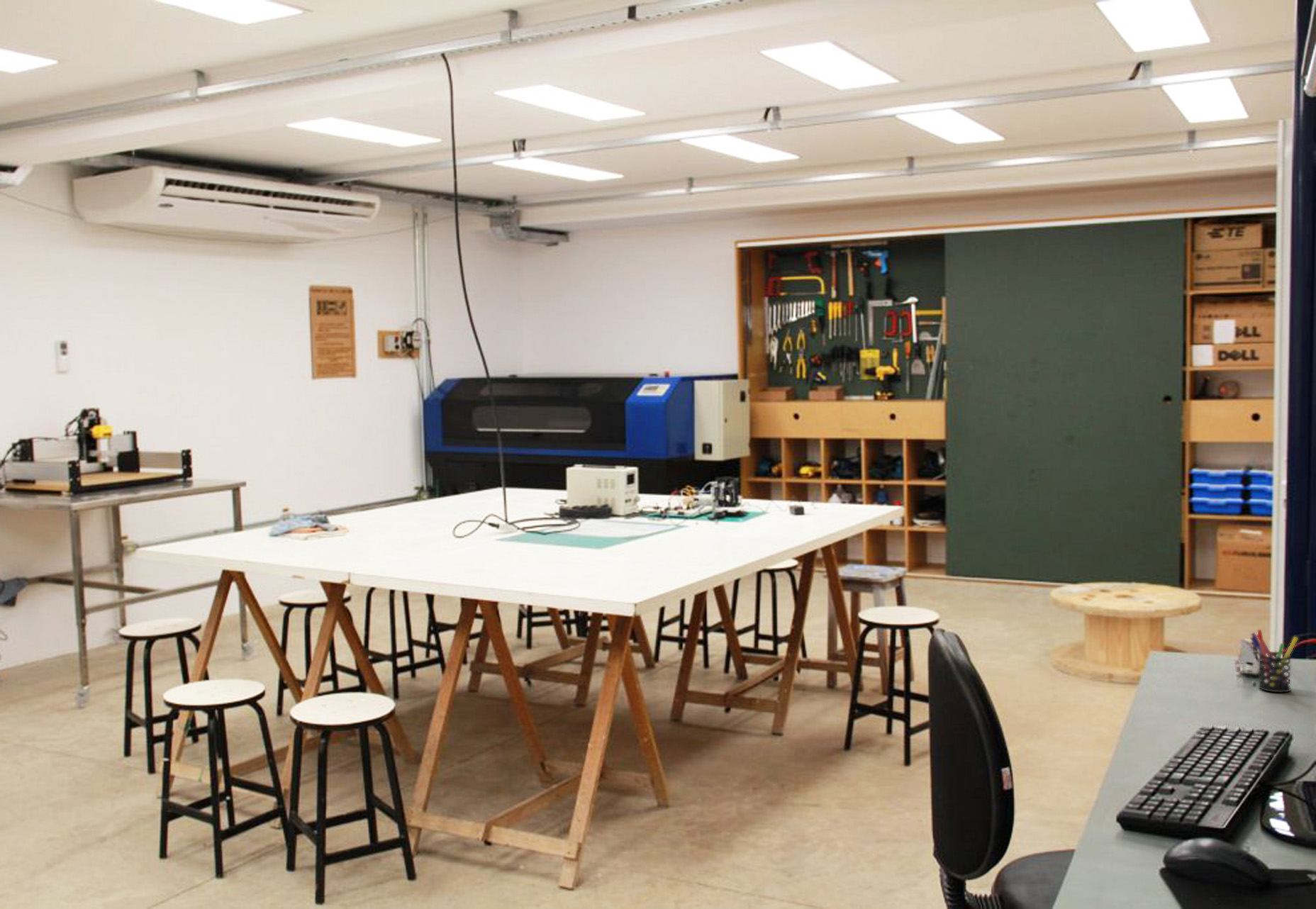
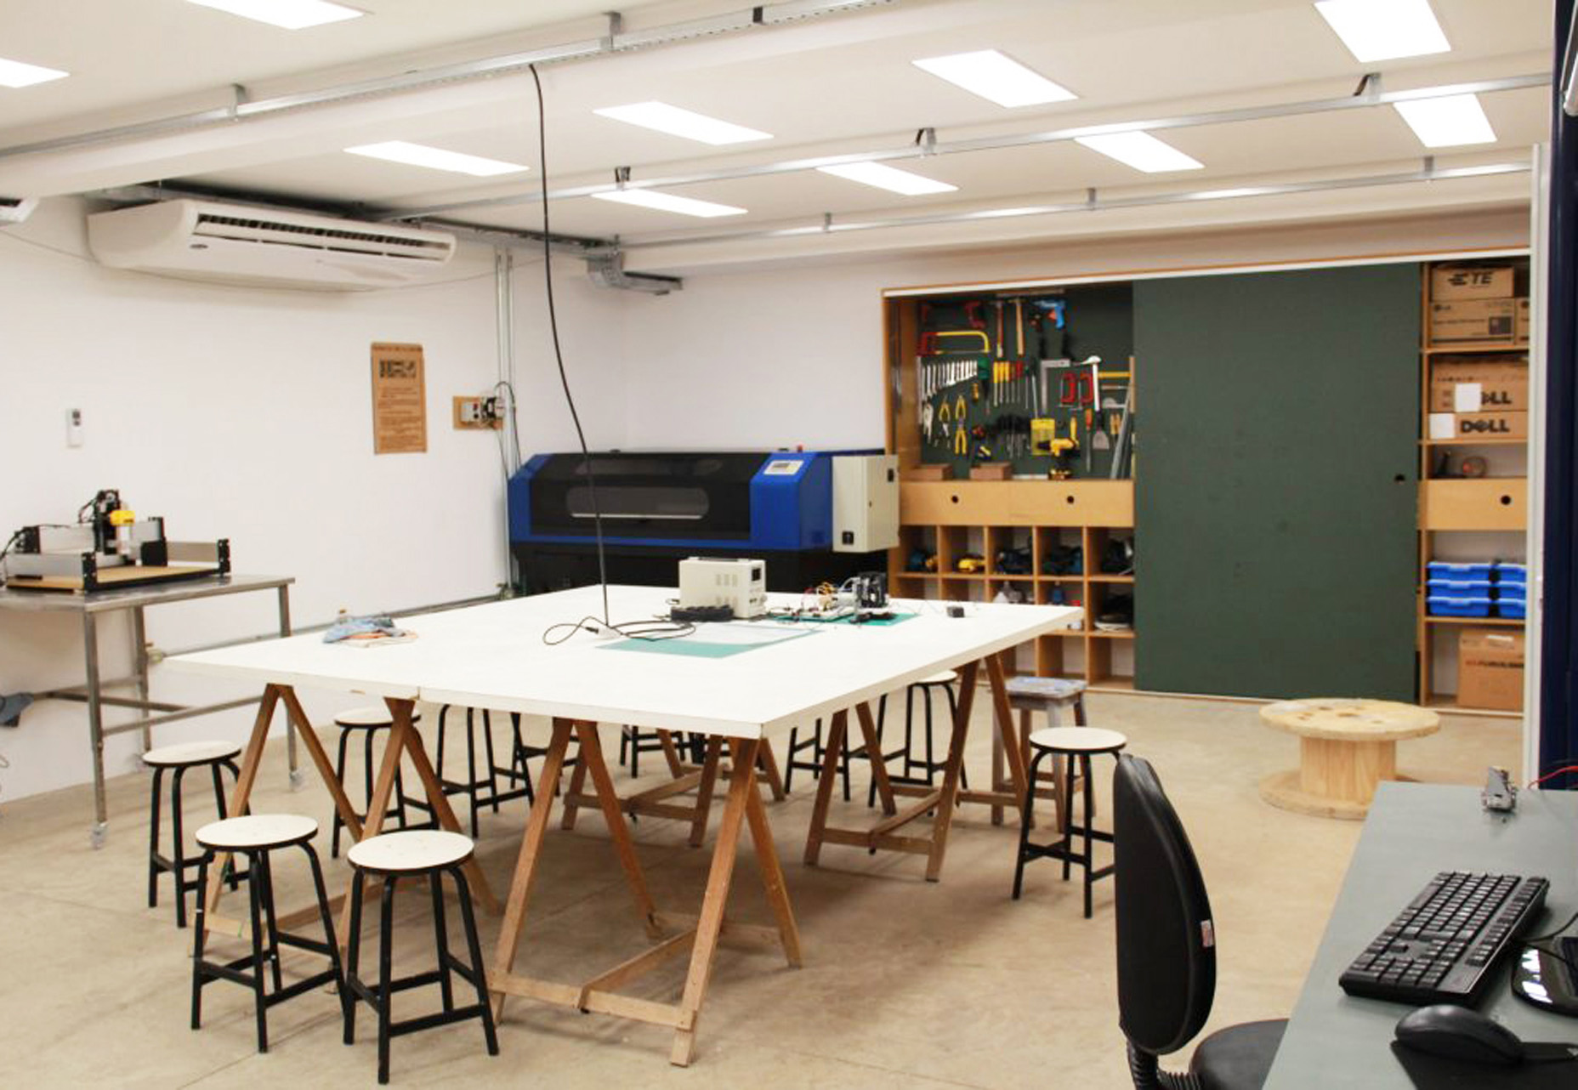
- pen holder [1249,629,1299,693]
